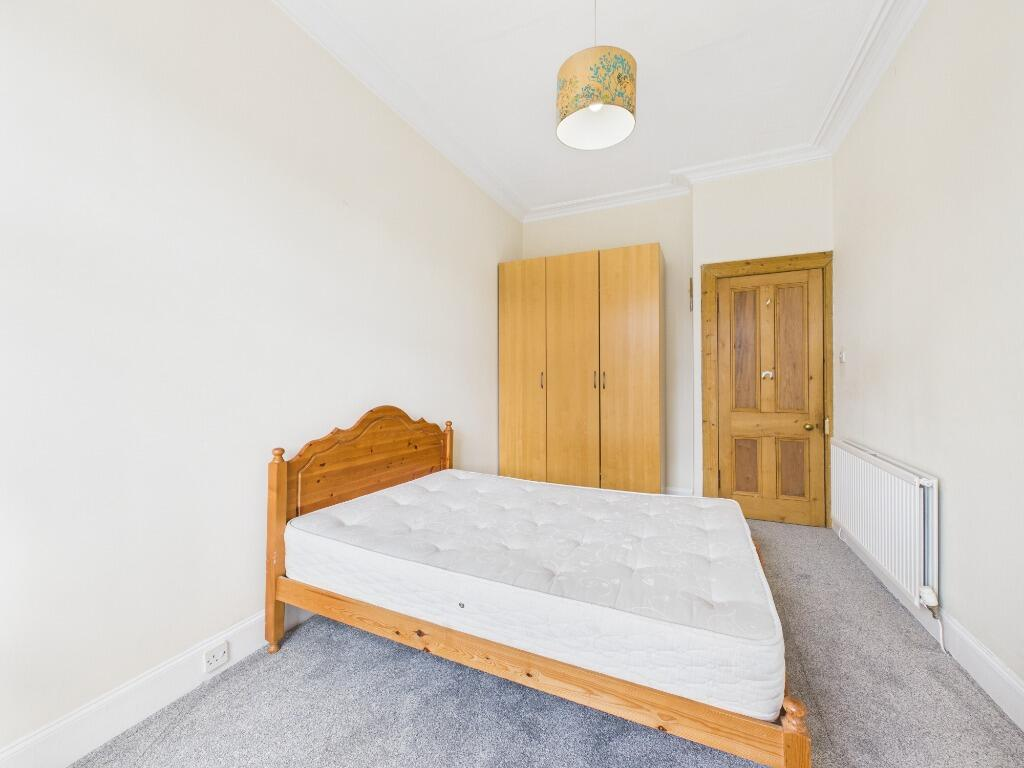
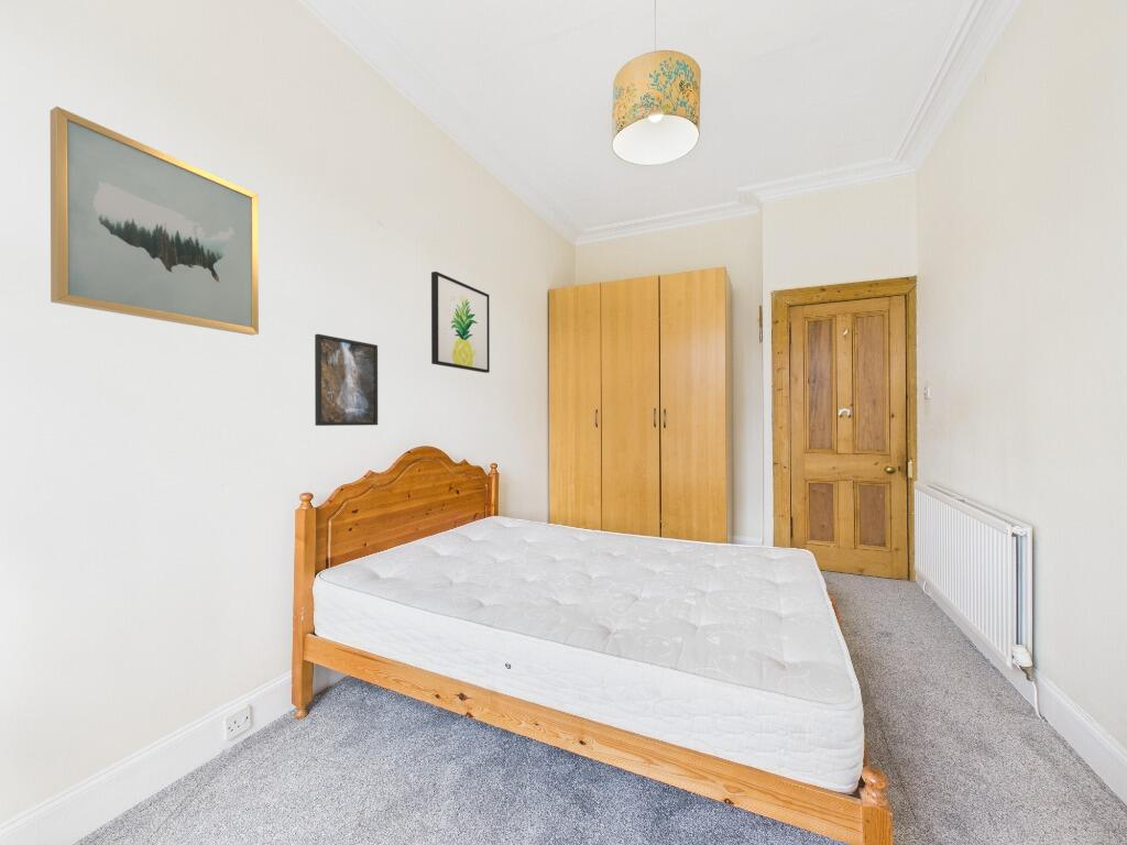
+ wall art [430,271,491,374]
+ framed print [314,333,379,427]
+ wall art [50,106,260,337]
